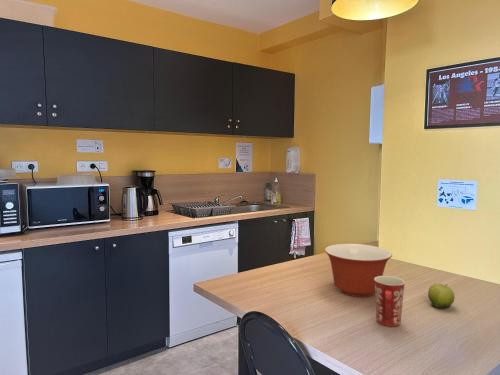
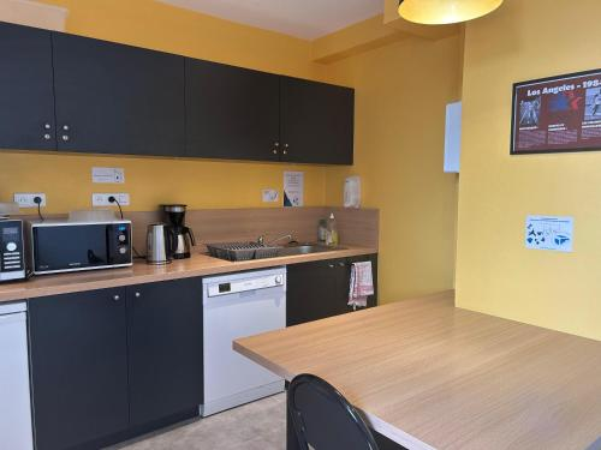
- mug [374,275,406,327]
- mixing bowl [324,243,393,298]
- fruit [427,282,456,309]
